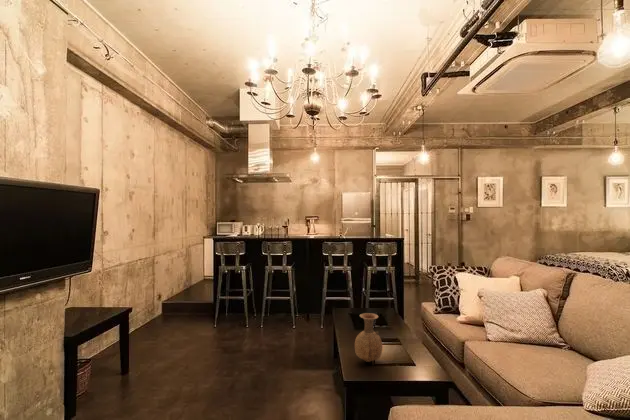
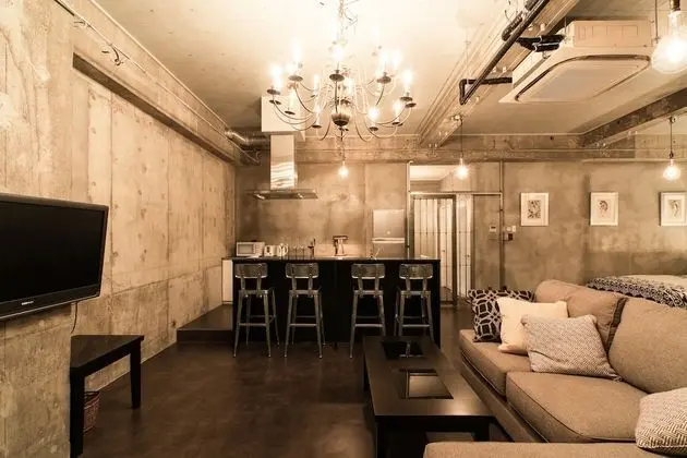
- vase [354,312,383,363]
